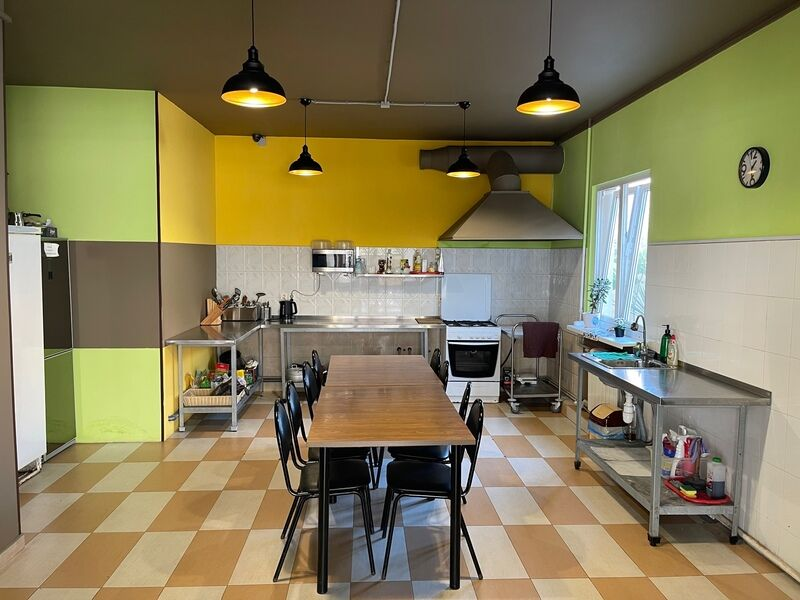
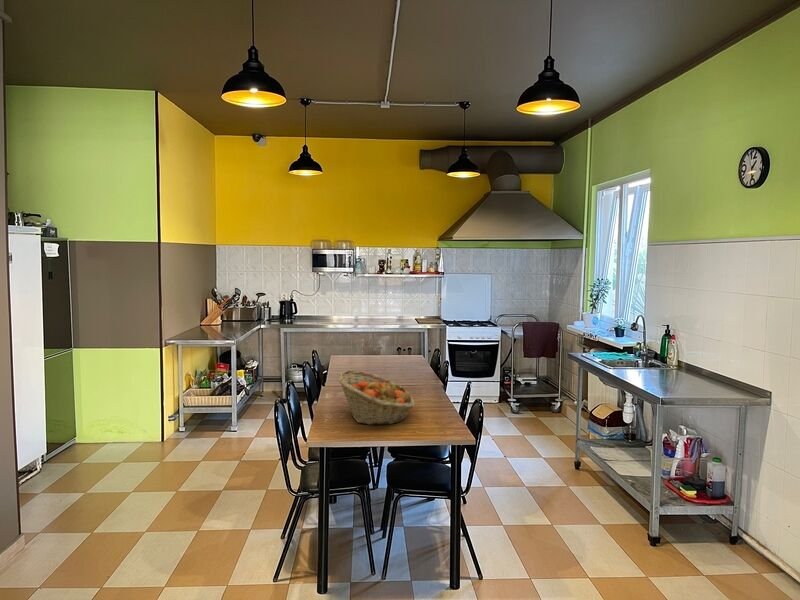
+ fruit basket [337,369,416,426]
